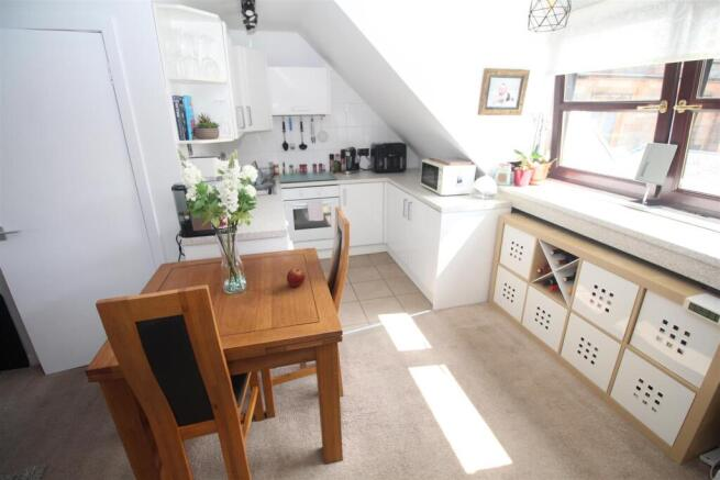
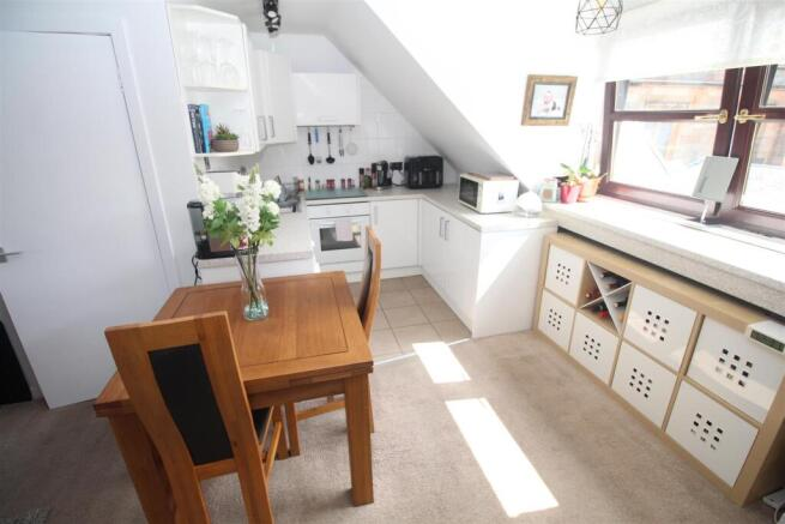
- fruit [286,268,307,288]
